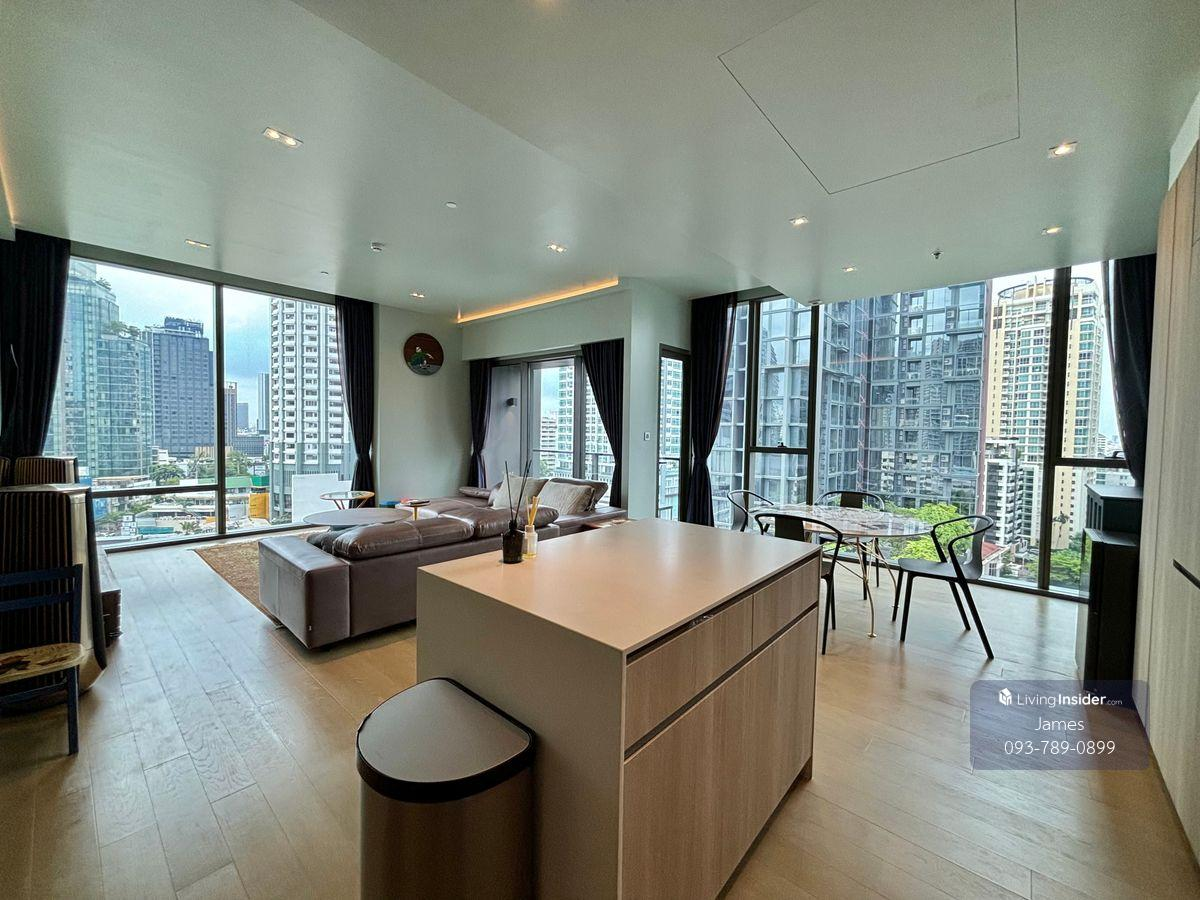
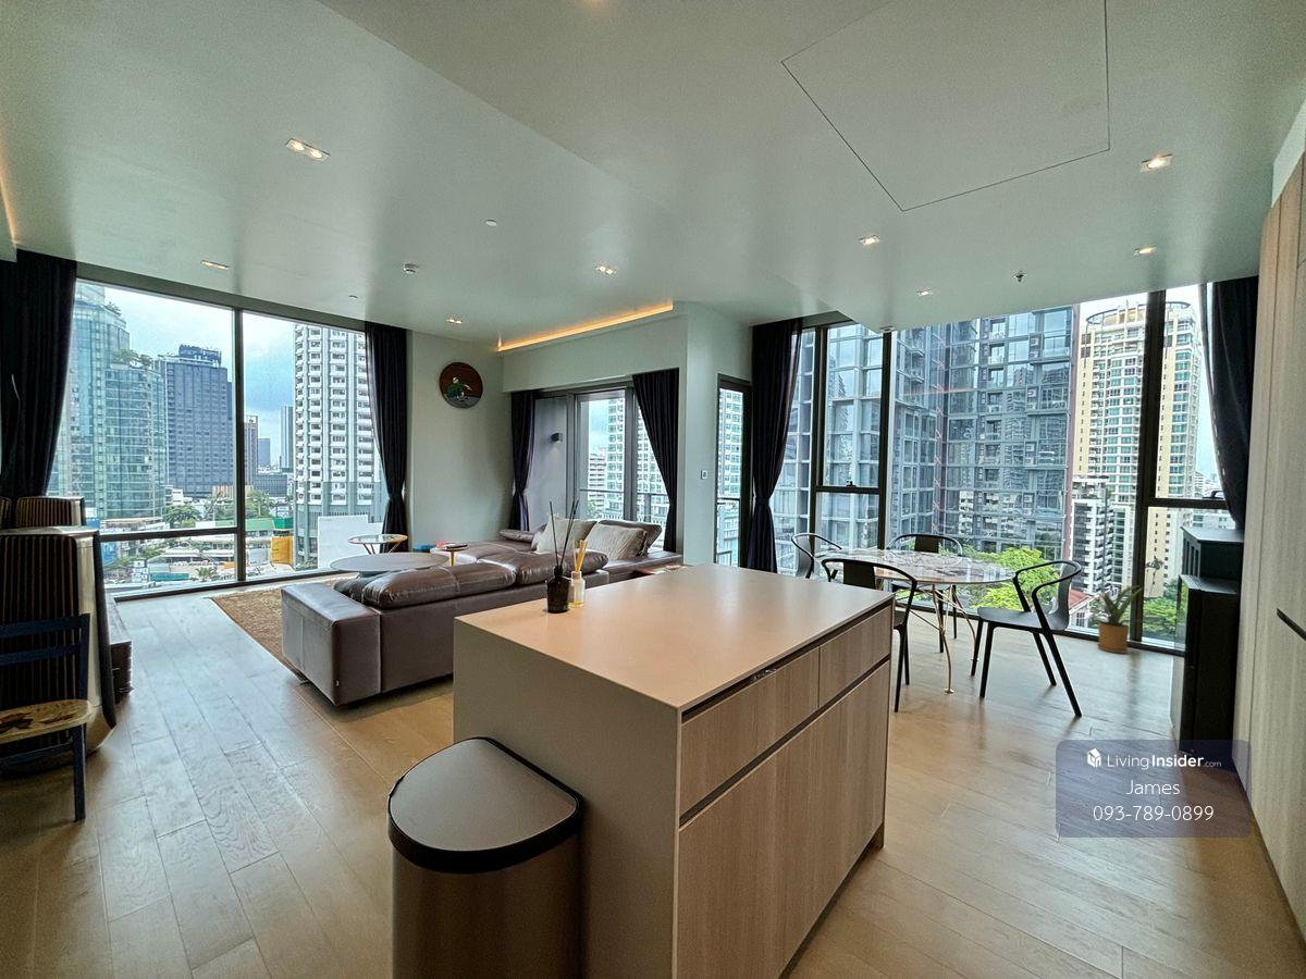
+ house plant [1074,584,1151,655]
